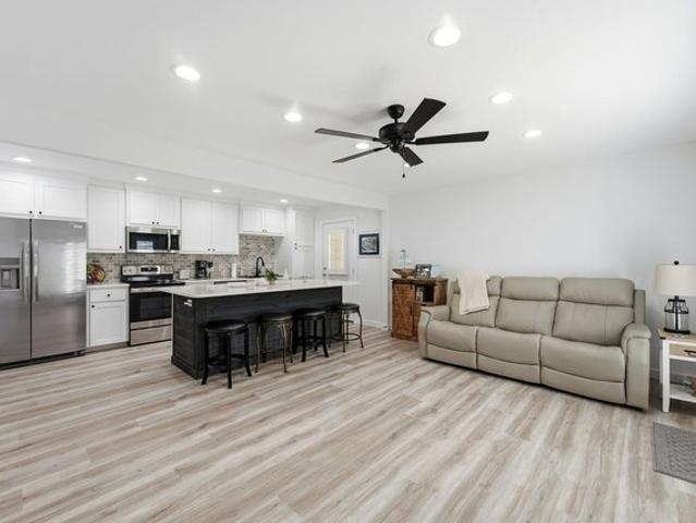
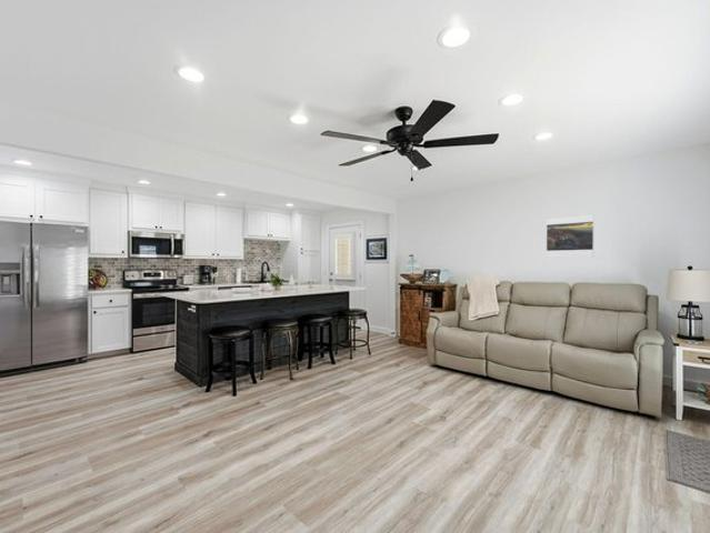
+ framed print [546,213,596,259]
